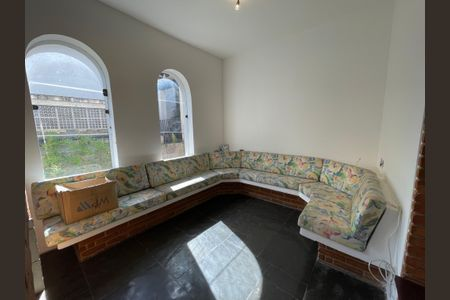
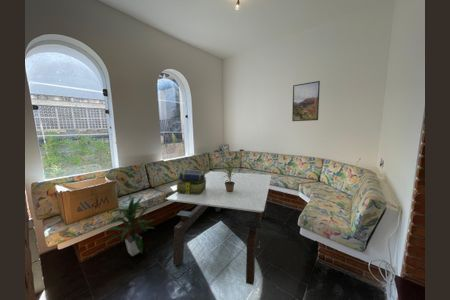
+ potted plant [220,157,244,192]
+ coffee table [165,170,273,286]
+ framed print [291,80,321,122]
+ indoor plant [102,194,154,257]
+ stack of books [175,168,206,195]
